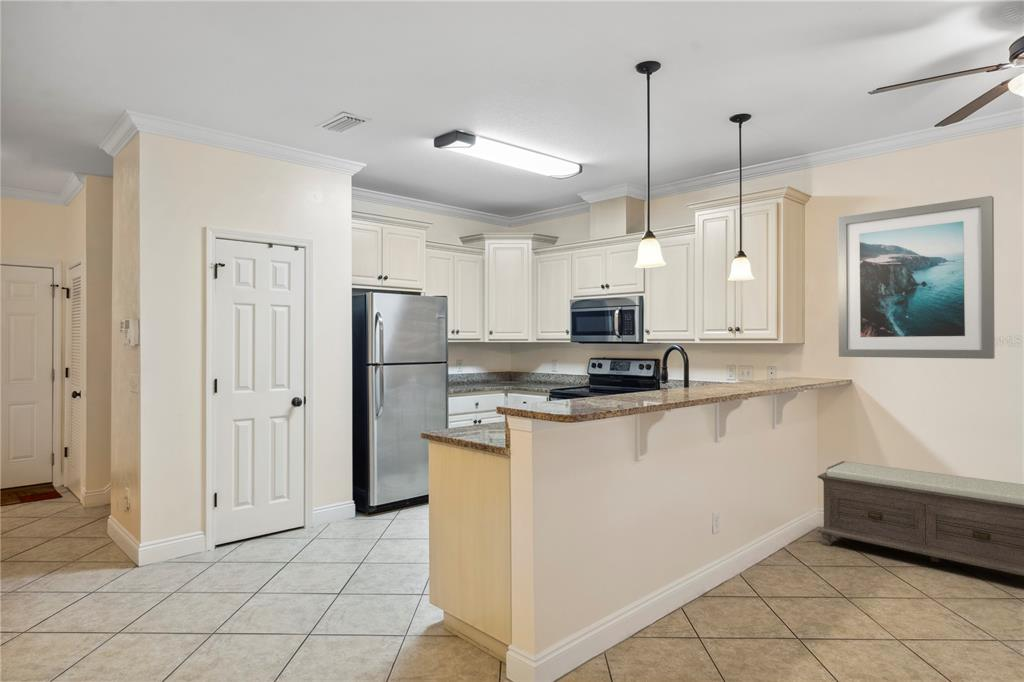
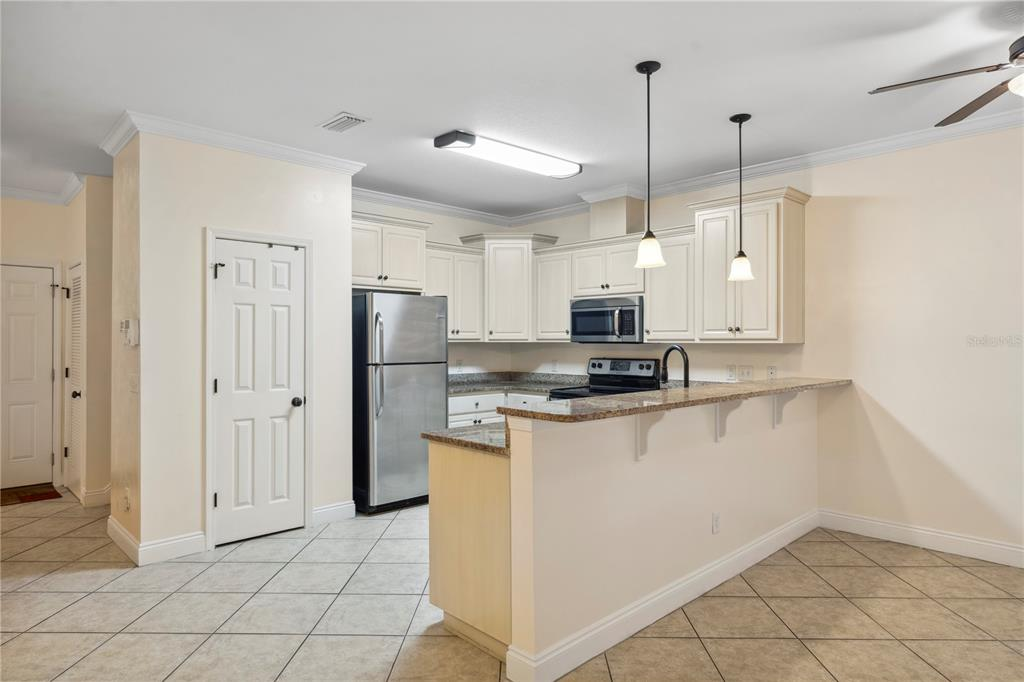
- wall art [837,195,996,360]
- bench [816,460,1024,576]
